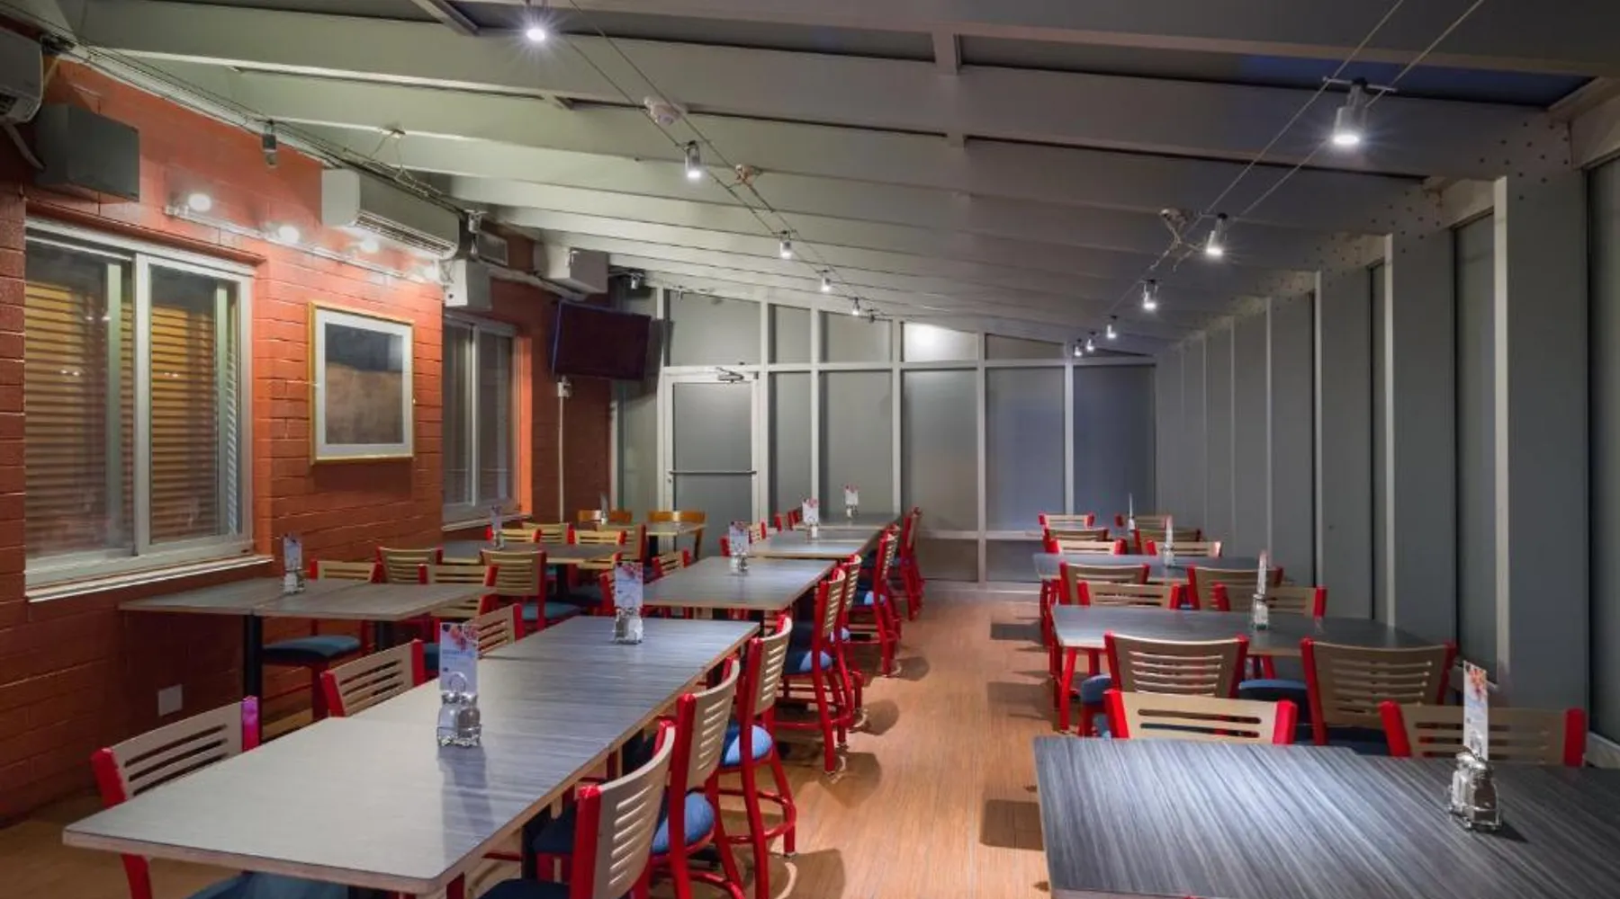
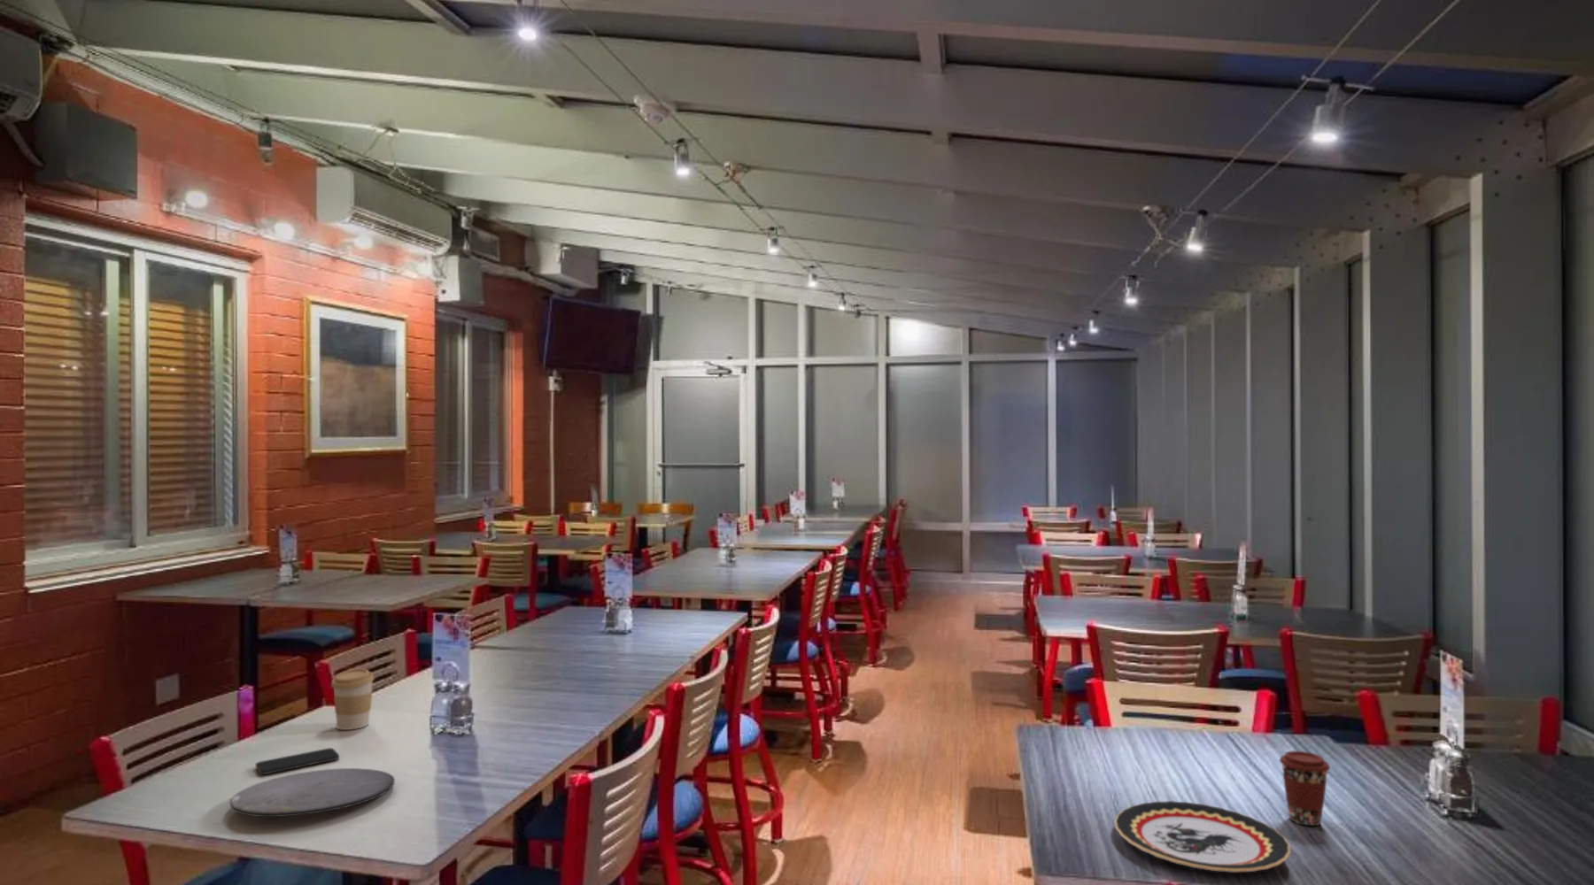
+ smartphone [255,747,340,775]
+ plate [1114,800,1291,873]
+ coffee cup [1279,750,1331,826]
+ coffee cup [330,668,375,731]
+ plate [229,767,396,817]
